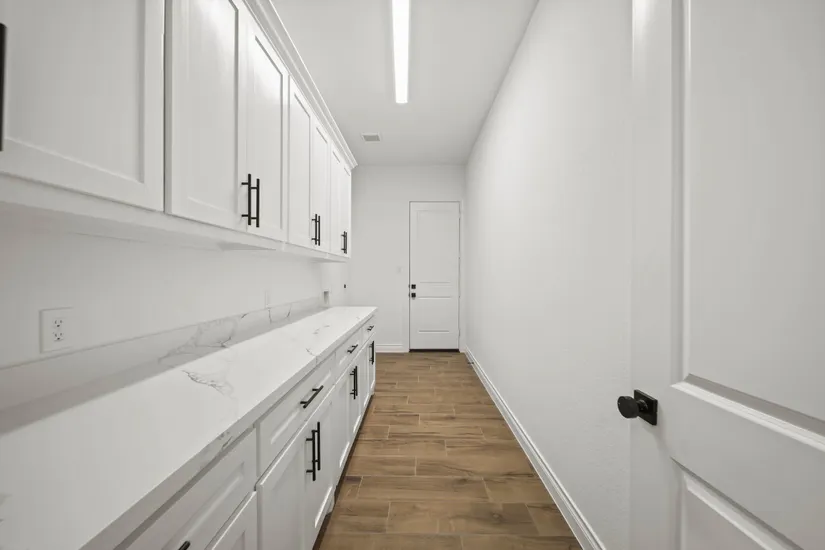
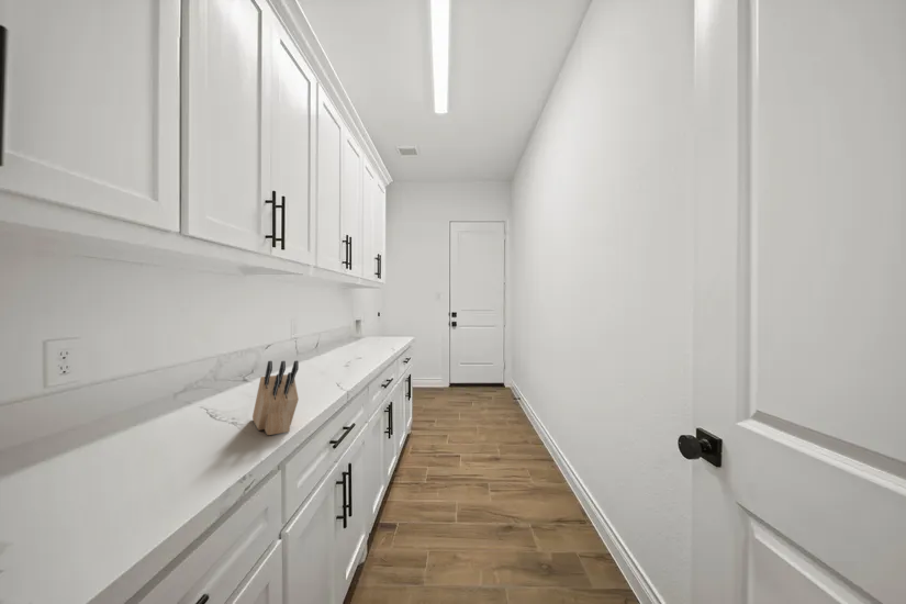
+ knife block [251,359,300,436]
